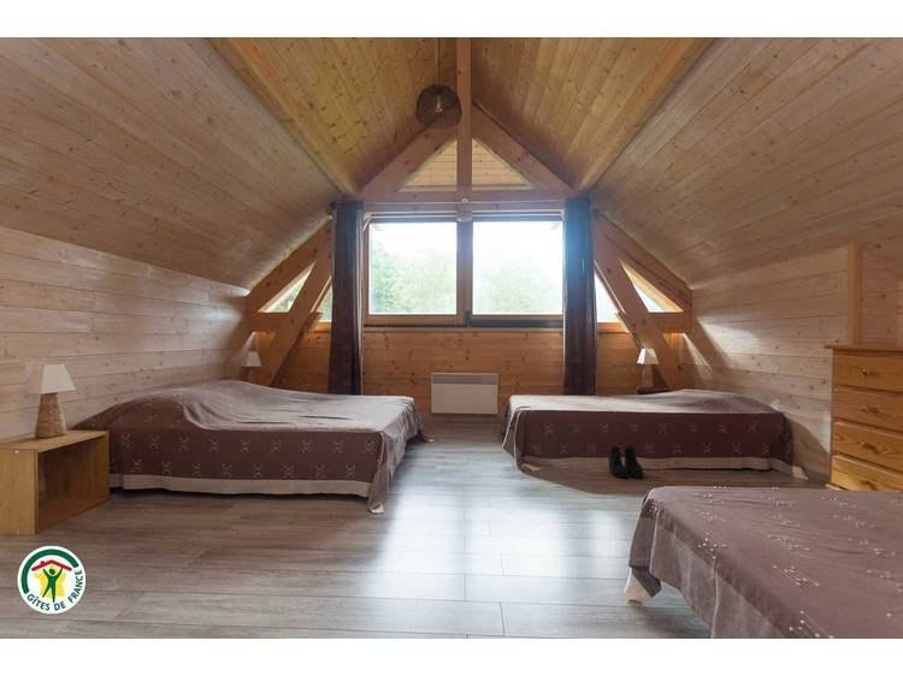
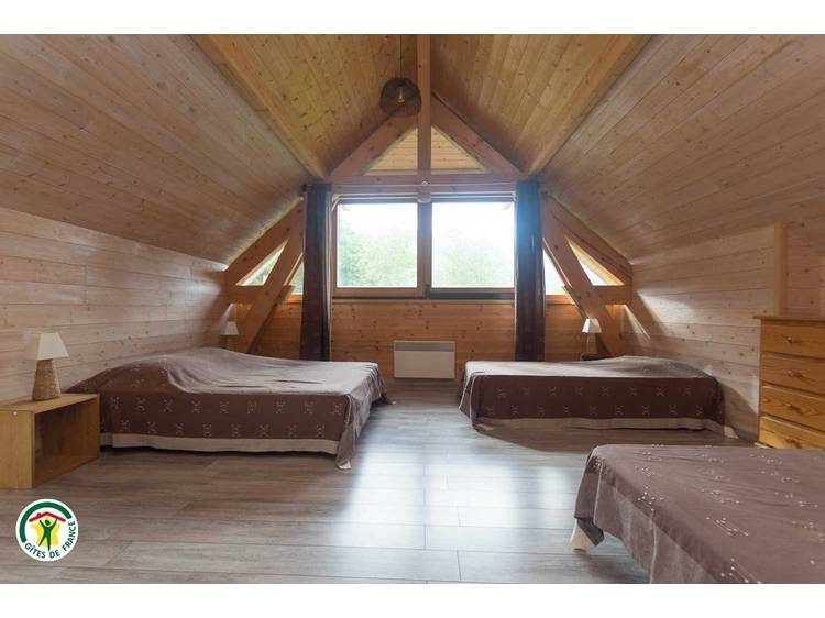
- boots [608,445,645,479]
